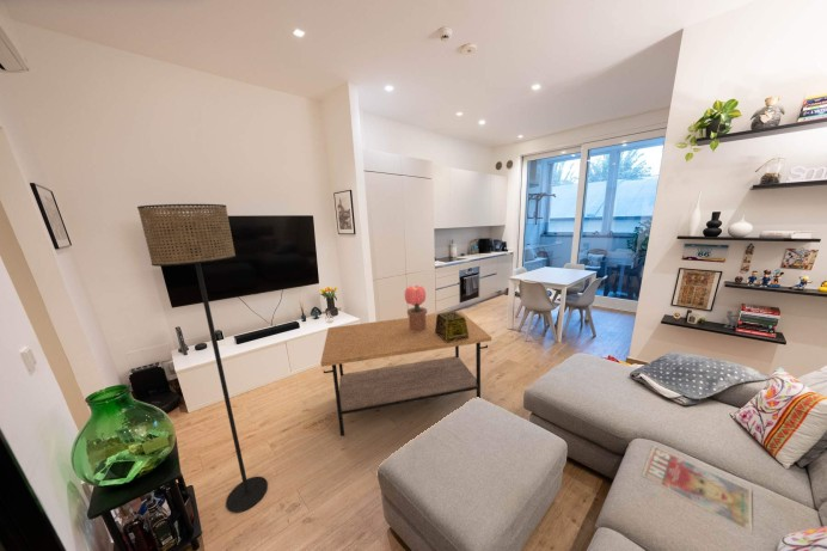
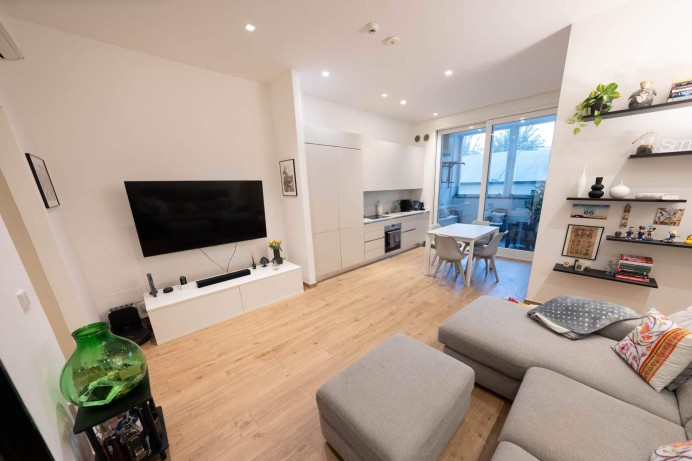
- potted flower [404,284,428,332]
- decorative box [435,310,470,343]
- coffee table [319,310,492,437]
- floor lamp [136,203,269,514]
- magazine [641,445,754,535]
